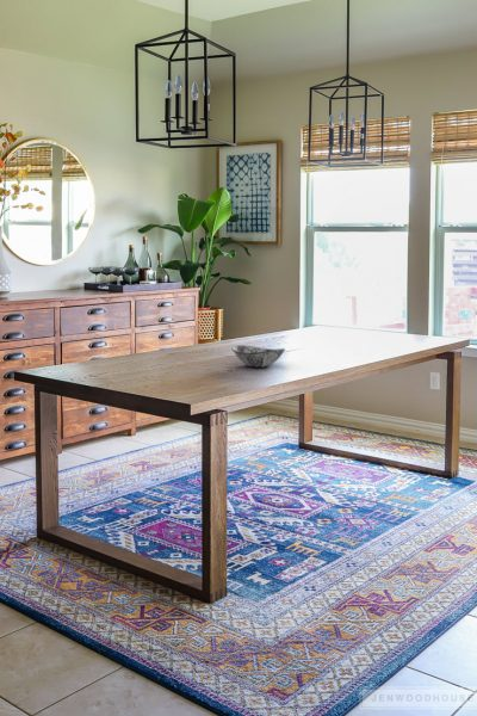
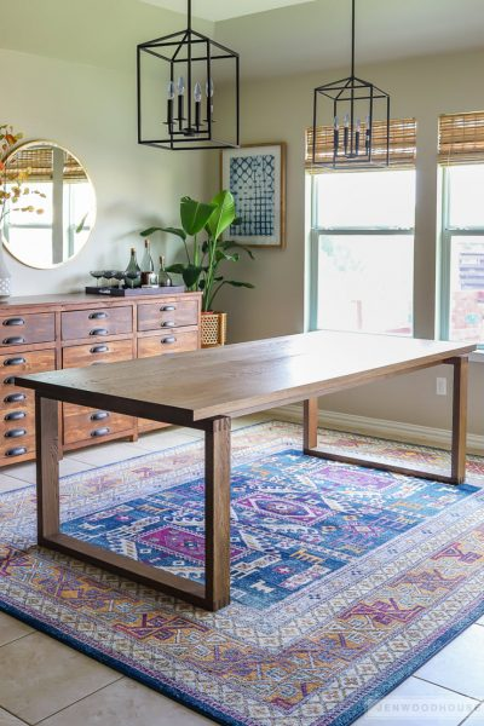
- decorative bowl [230,344,286,369]
